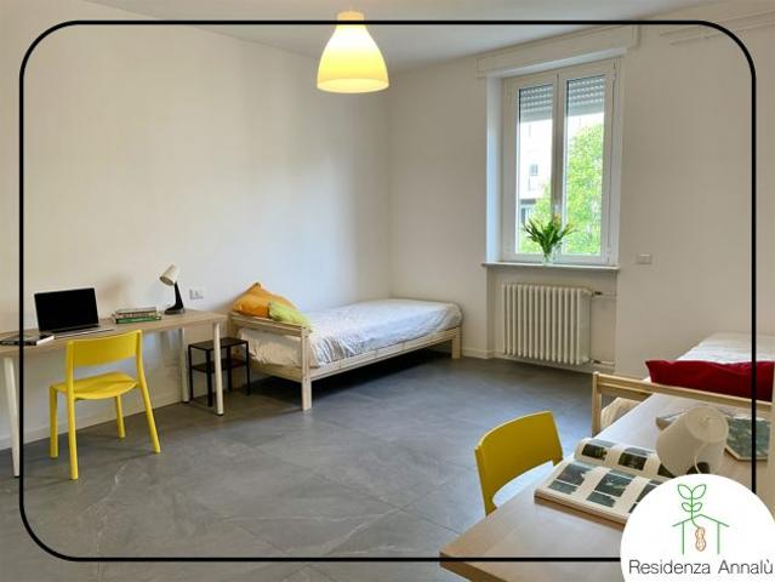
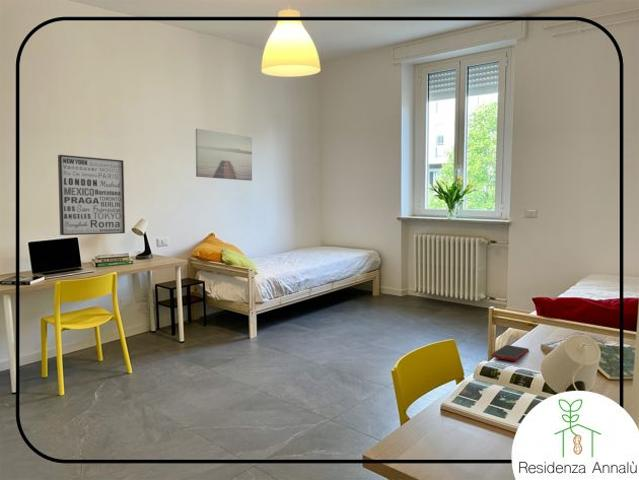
+ wall art [57,154,126,236]
+ wall art [195,128,253,182]
+ cell phone [491,344,530,362]
